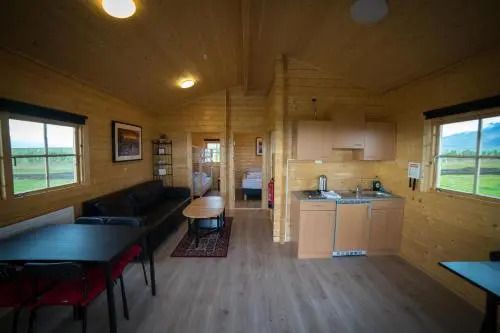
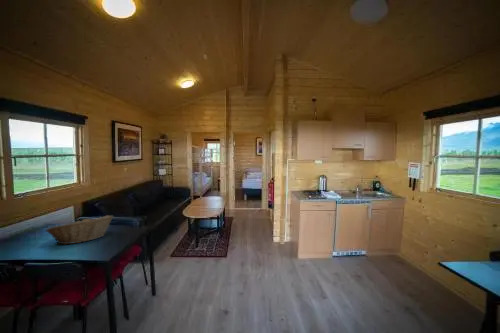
+ fruit basket [44,215,114,245]
